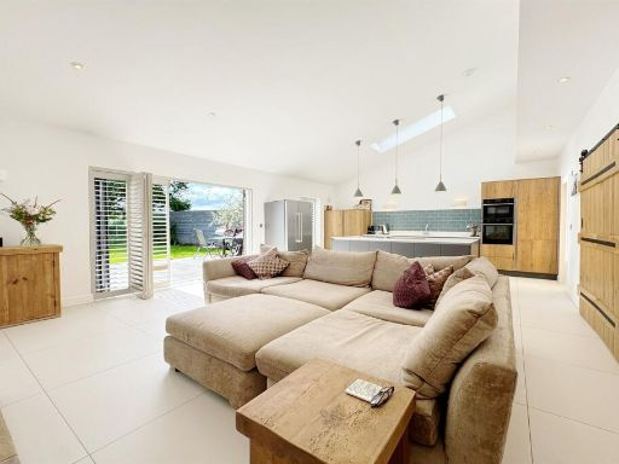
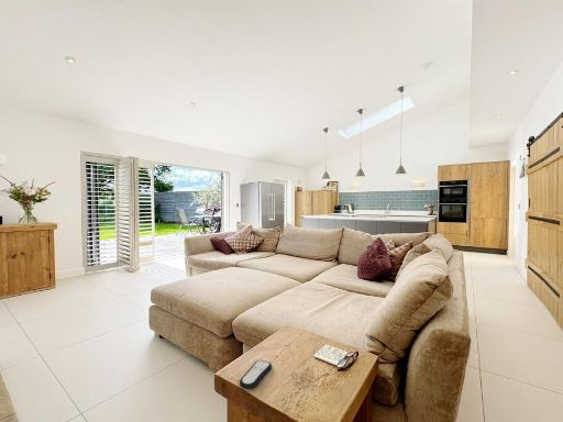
+ remote control [239,359,273,390]
